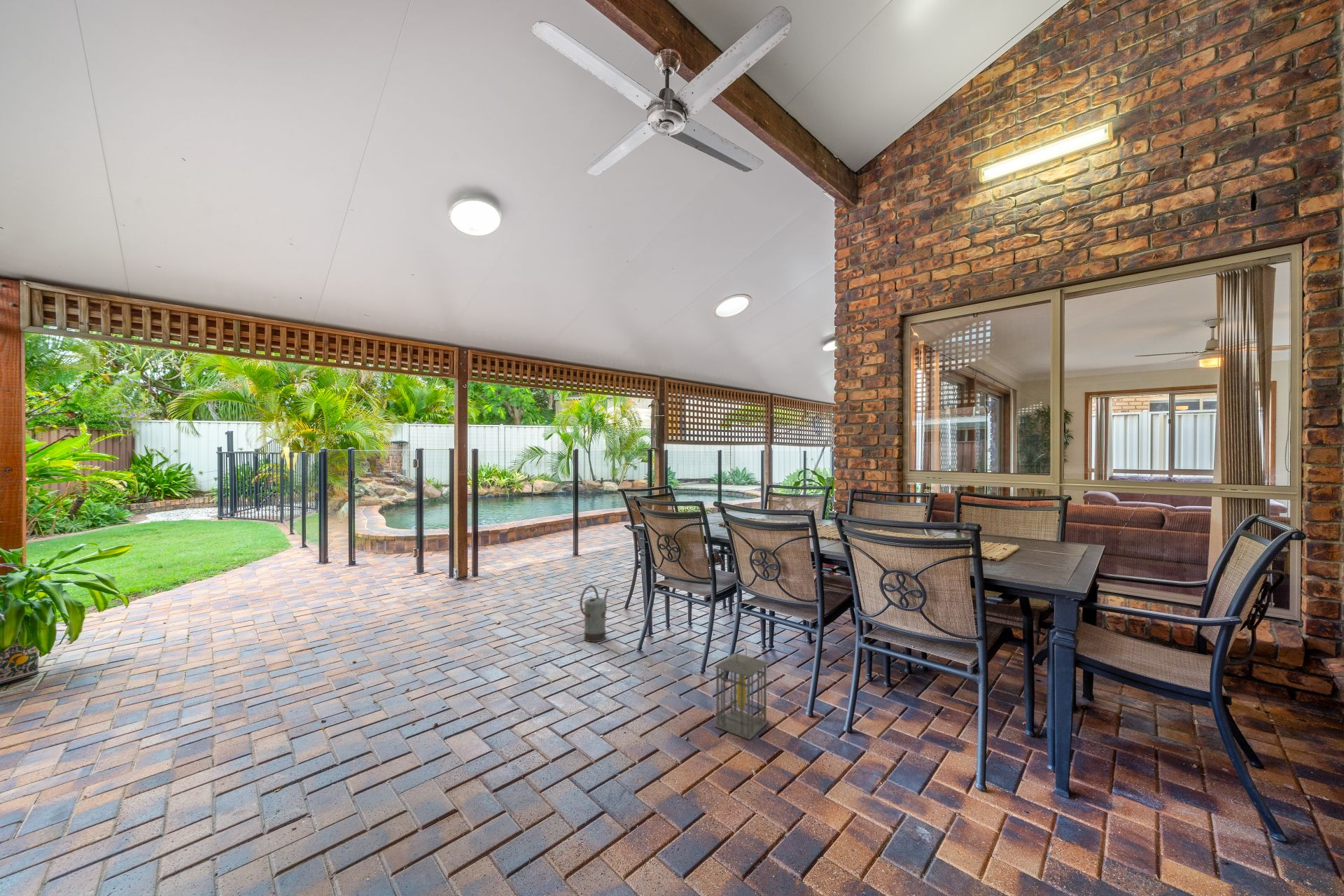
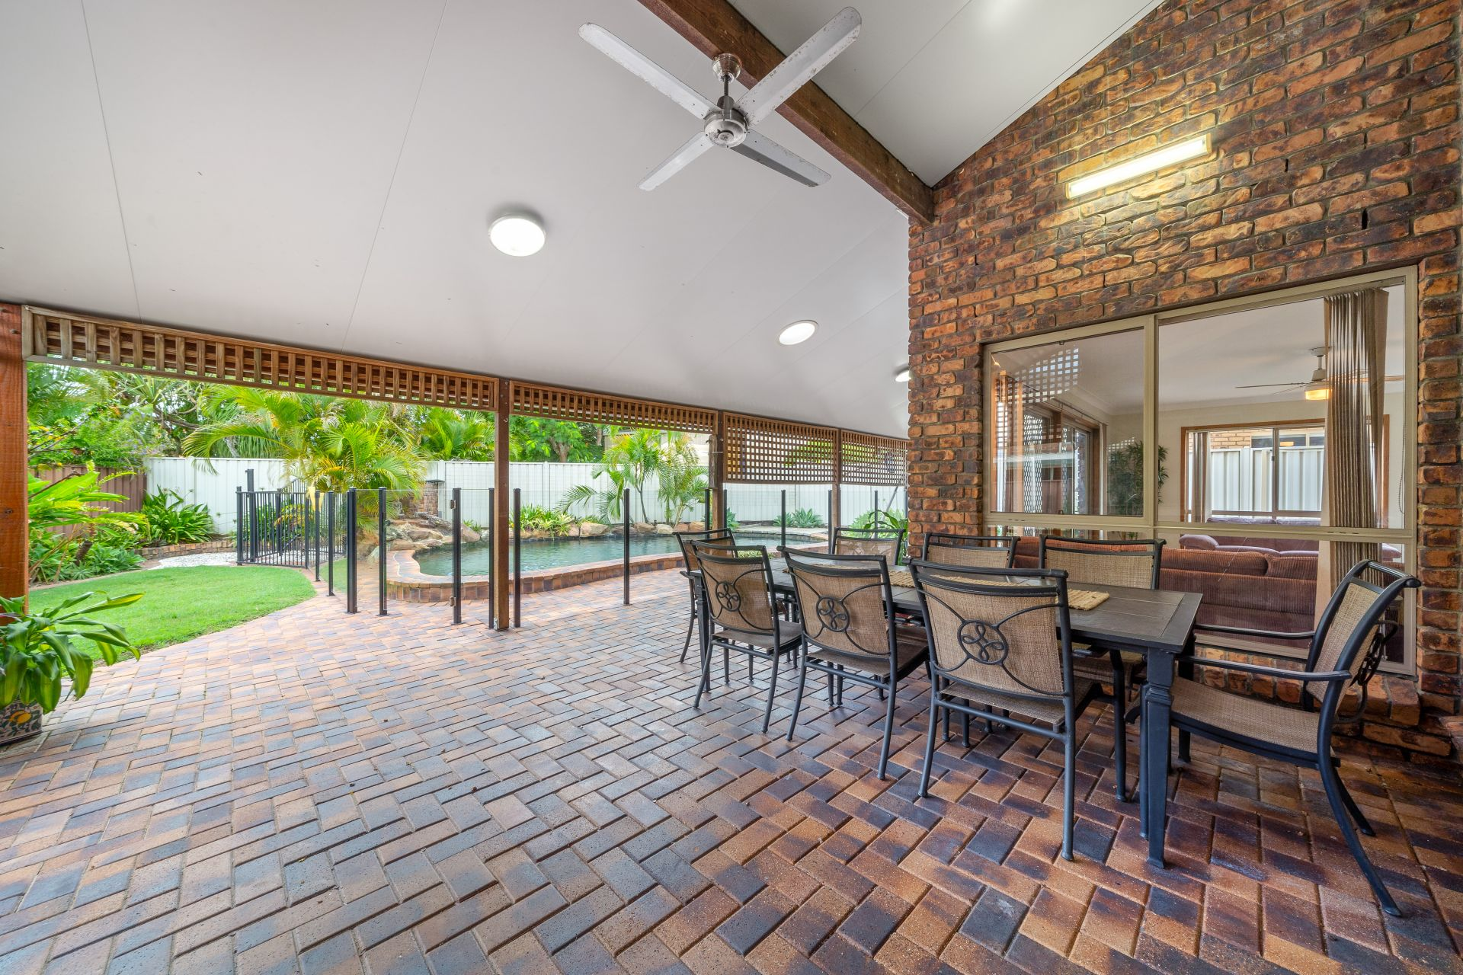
- lantern [713,643,769,741]
- watering can [579,584,610,643]
